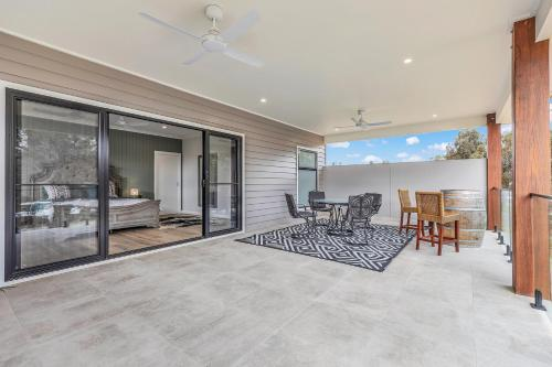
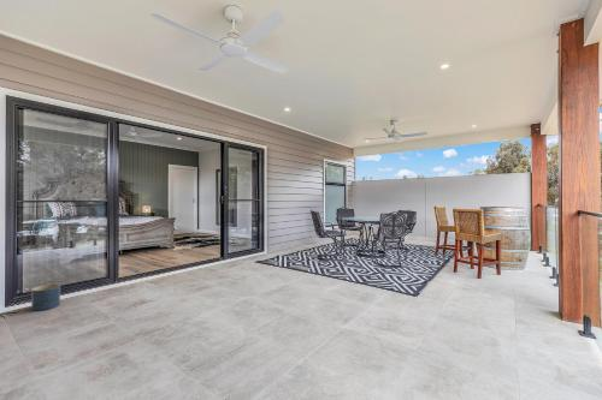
+ planter [30,282,61,312]
